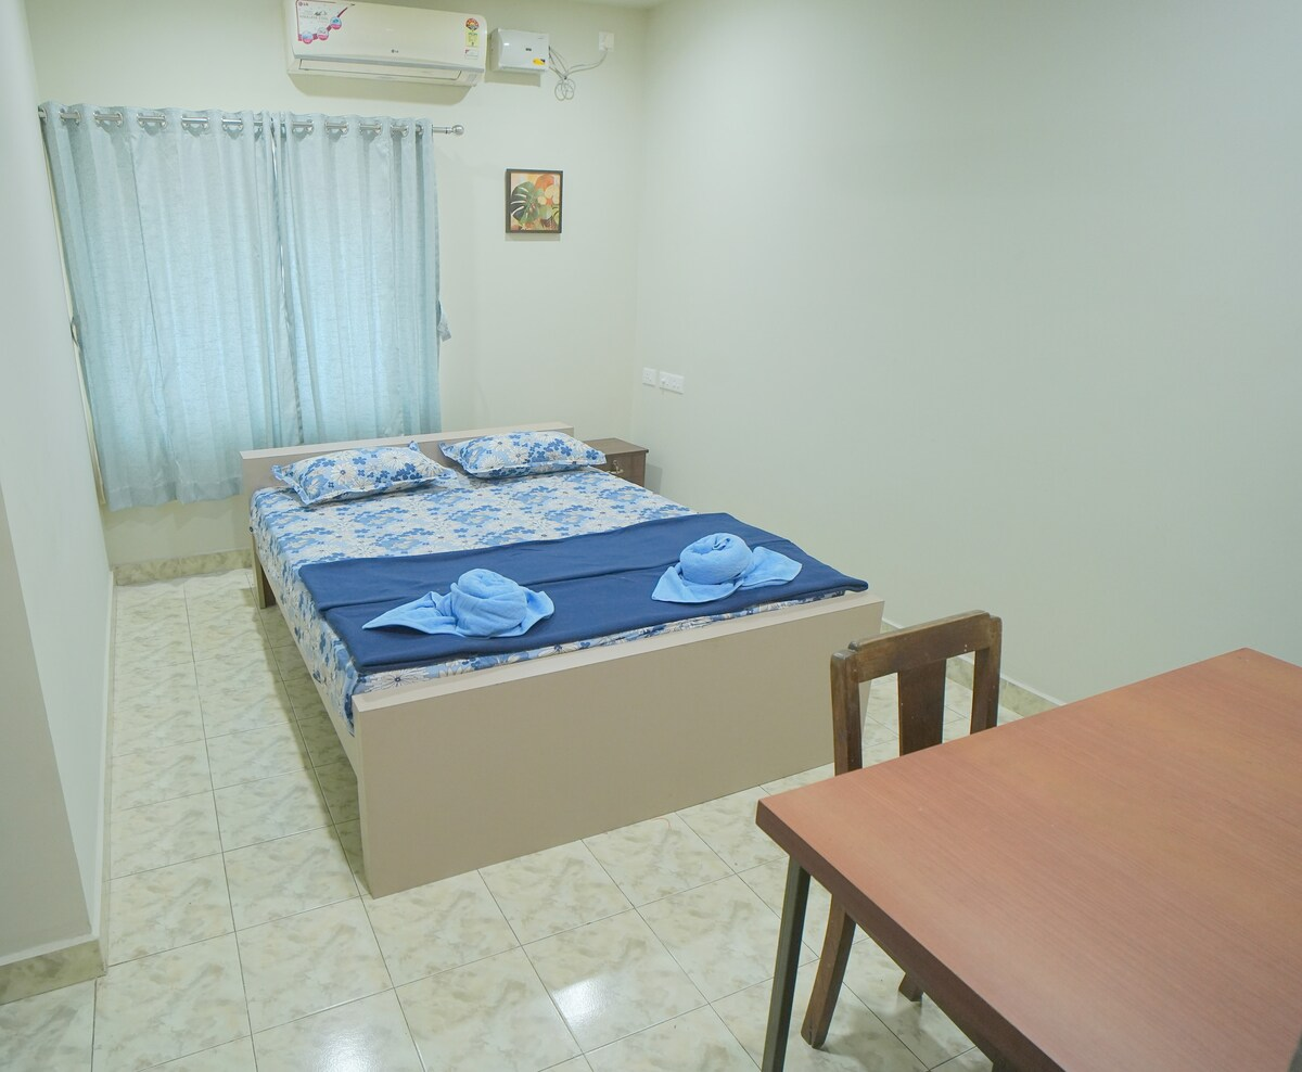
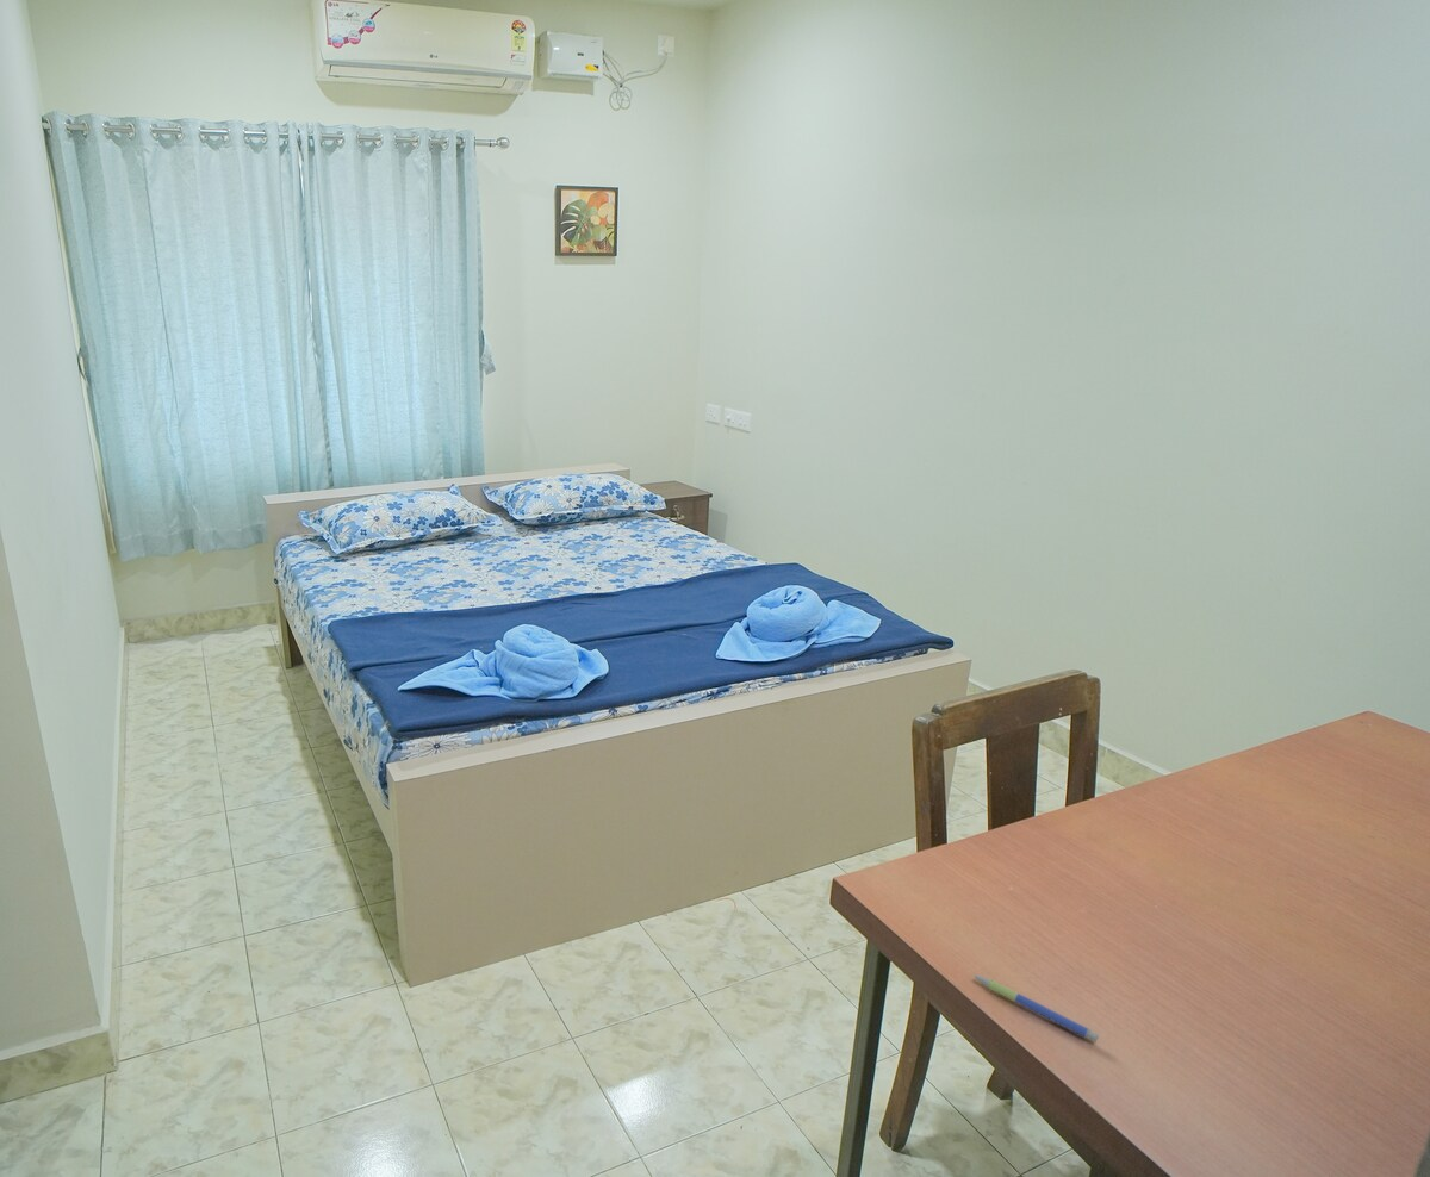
+ pen [972,973,1100,1042]
